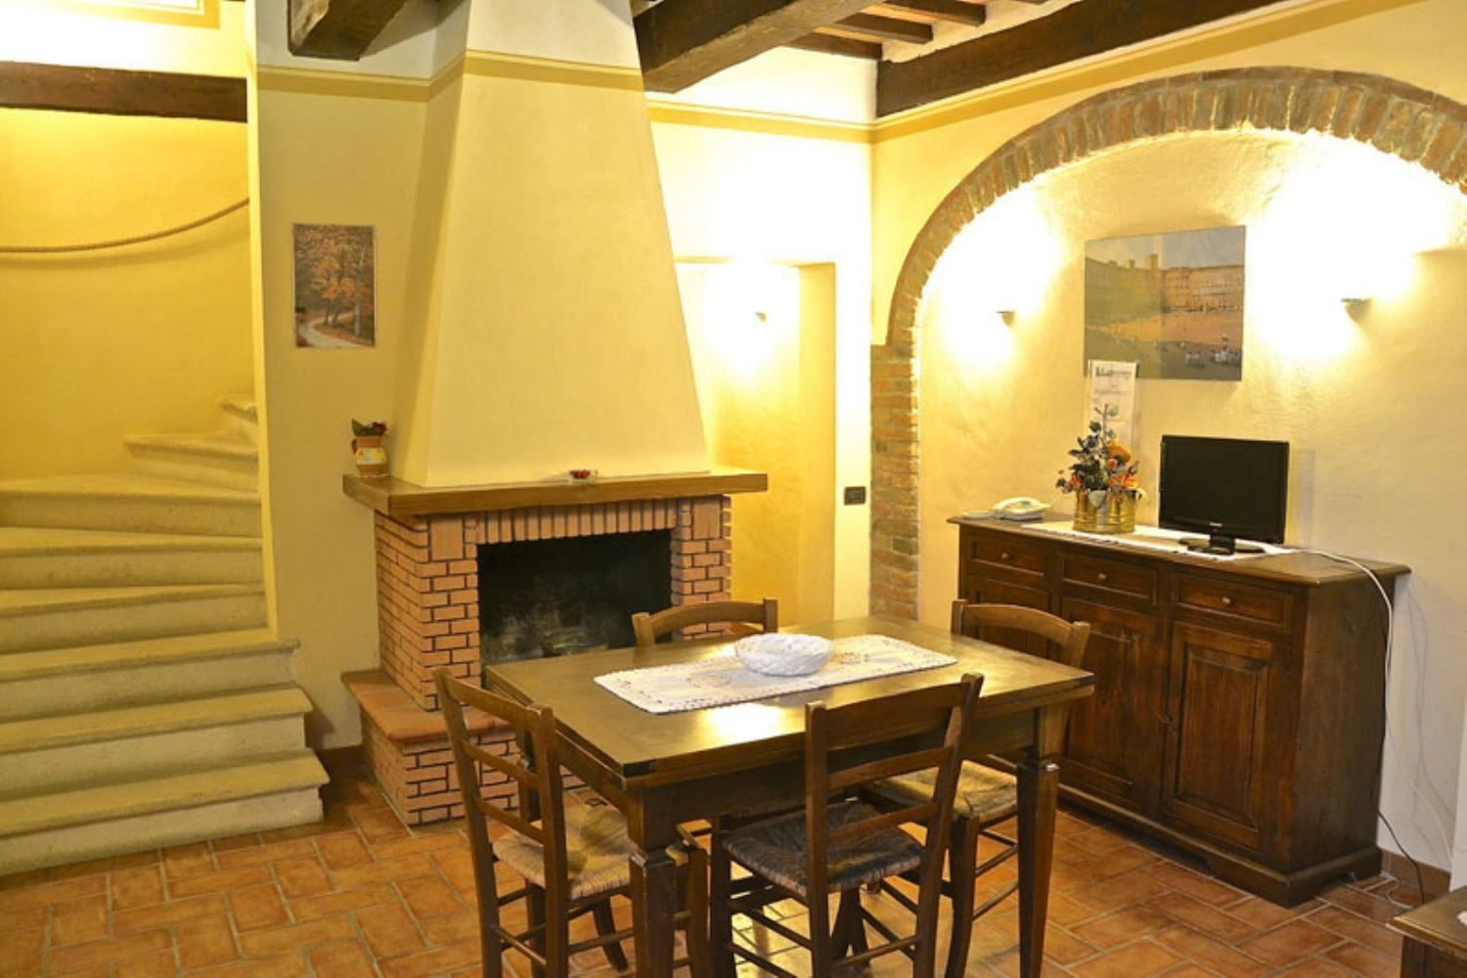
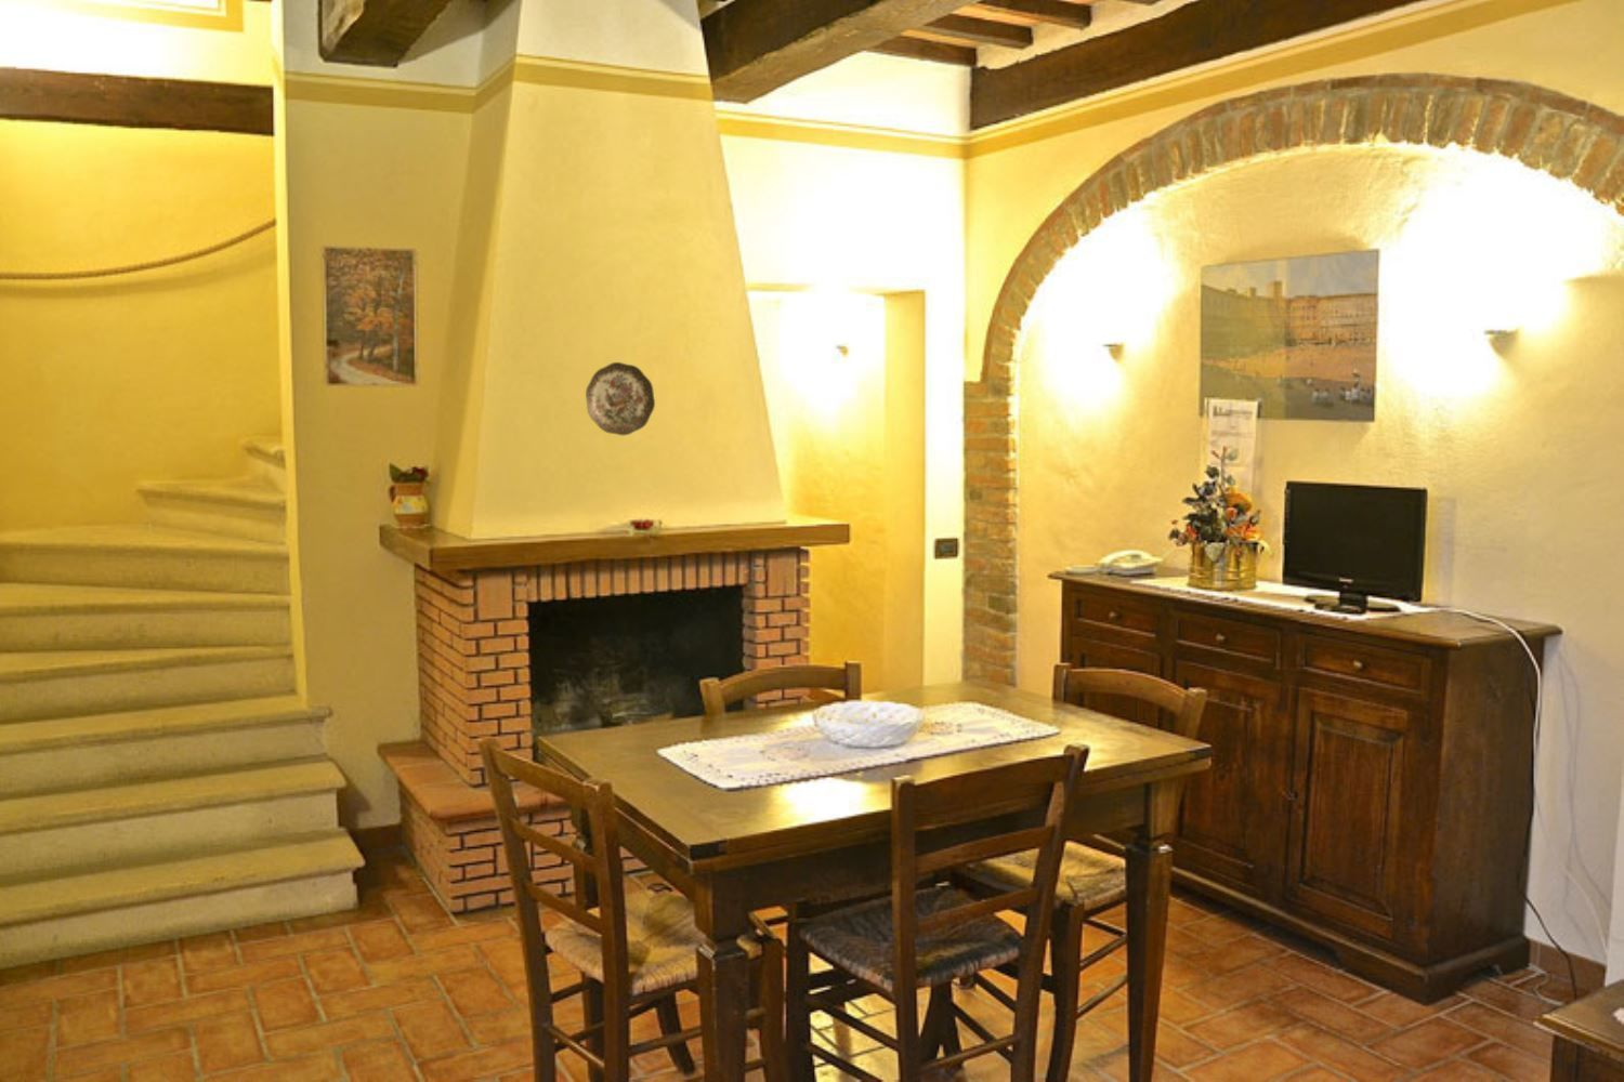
+ decorative plate [585,361,656,436]
